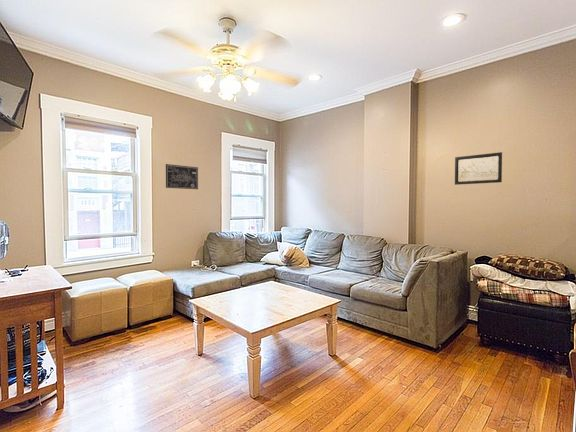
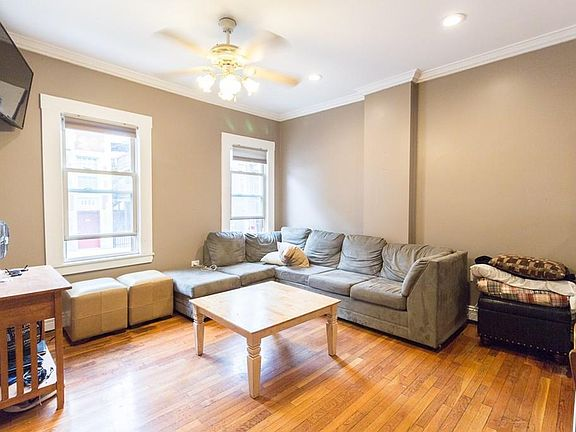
- wall art [165,163,199,190]
- wall art [454,151,503,186]
